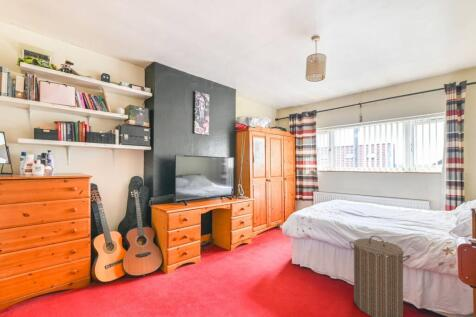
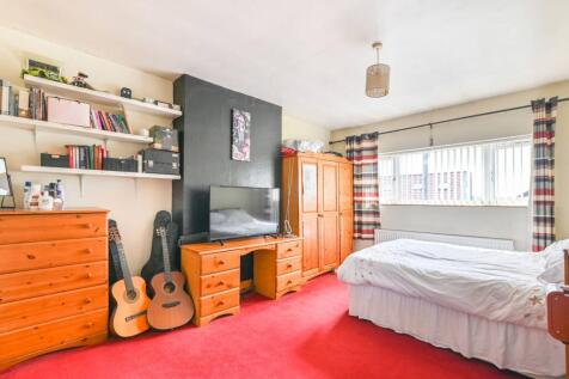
- laundry hamper [348,235,411,317]
